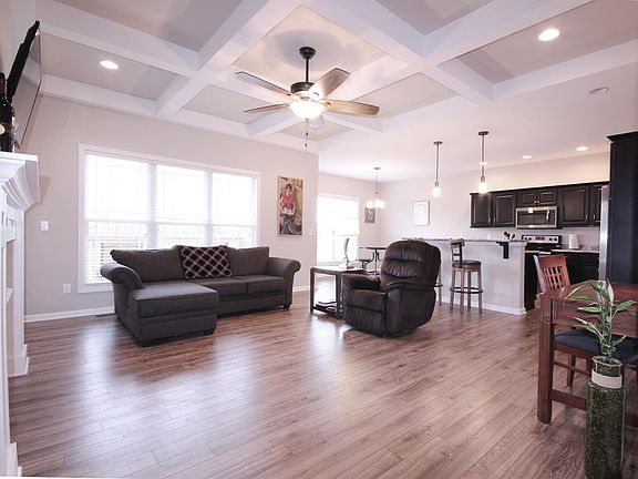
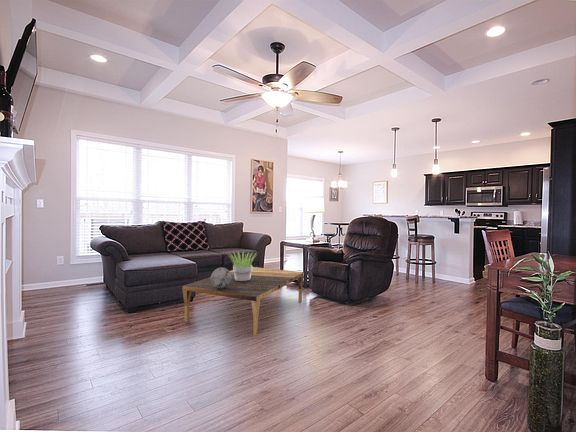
+ potted plant [226,250,257,281]
+ decorative orb [210,267,232,289]
+ coffee table [181,266,305,337]
